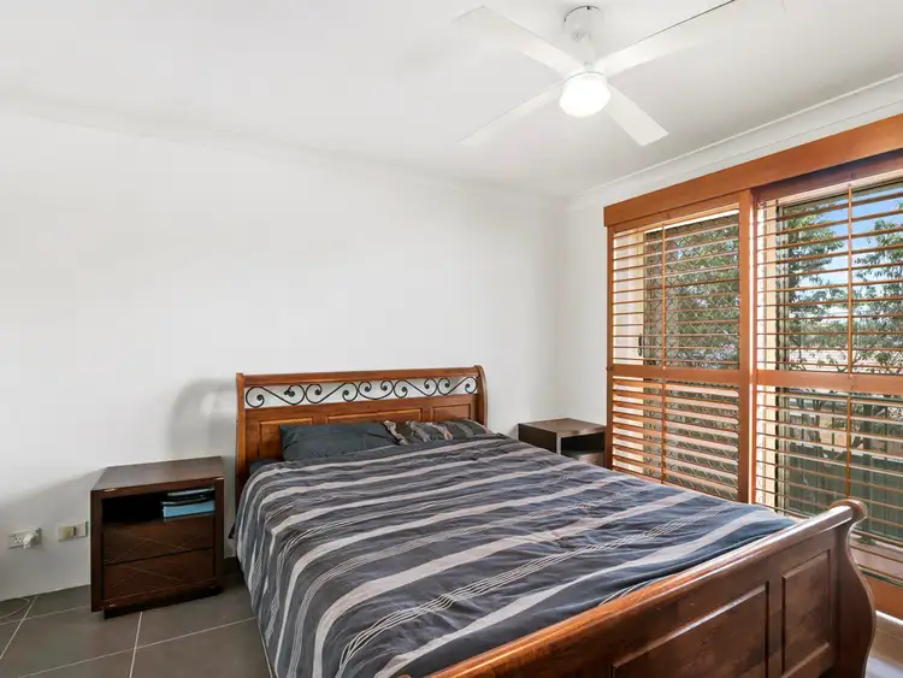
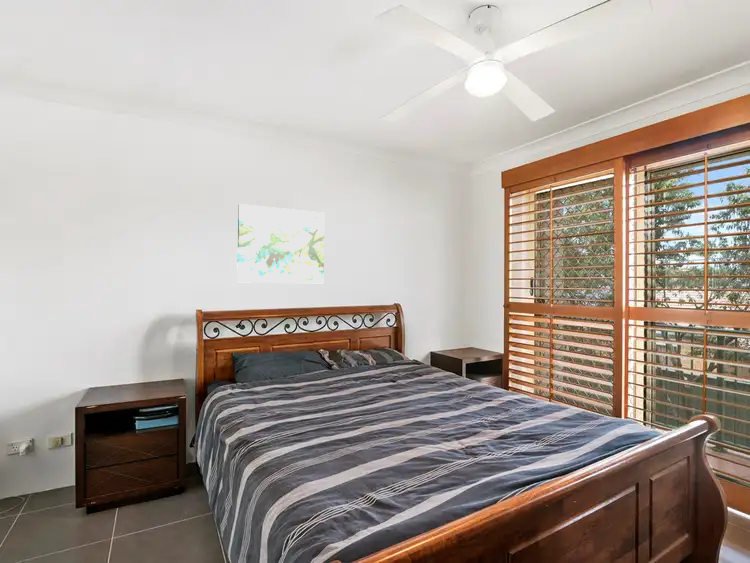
+ wall art [236,203,325,284]
